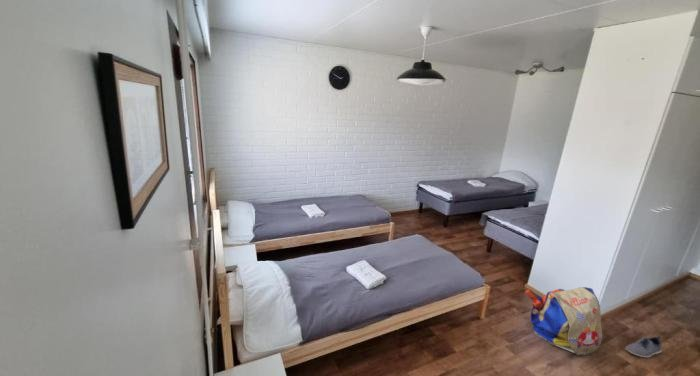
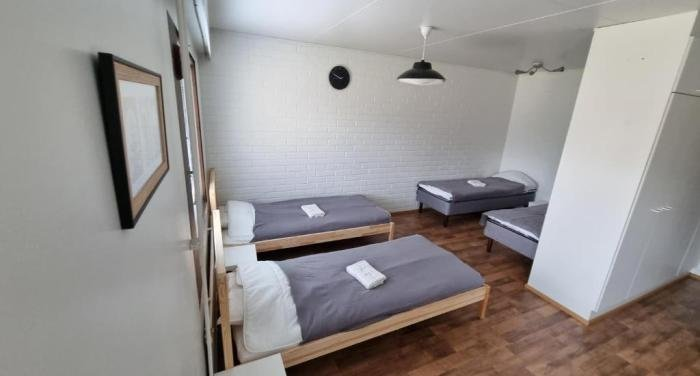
- backpack [524,286,603,356]
- shoe [624,335,663,358]
